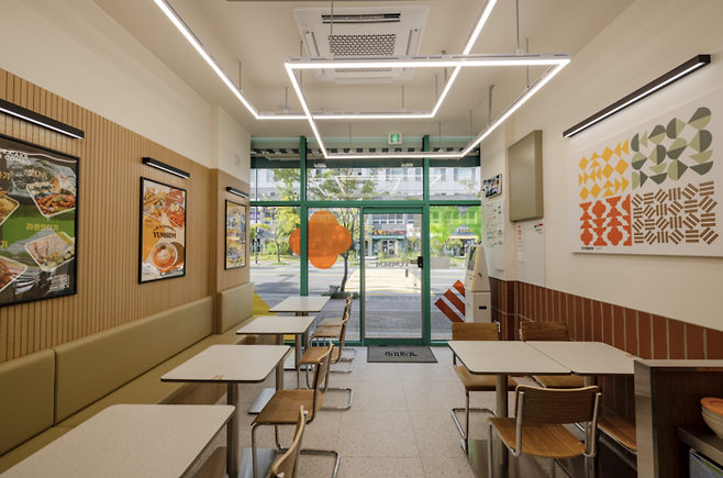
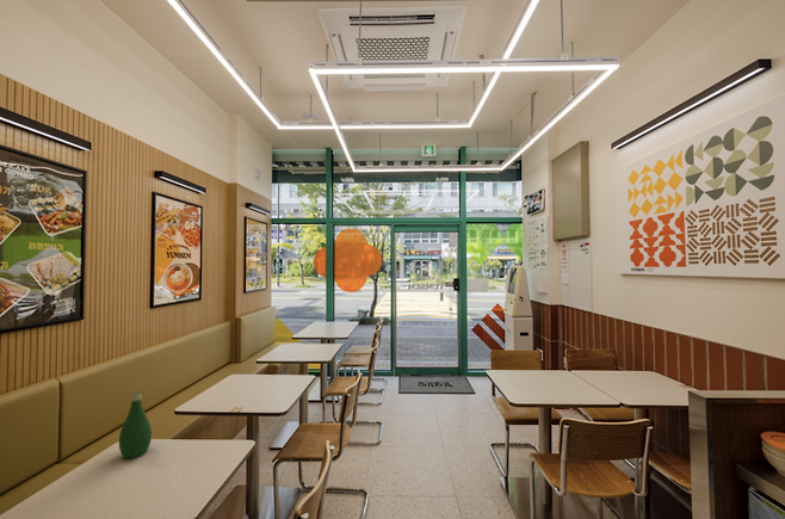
+ bottle [118,391,153,459]
